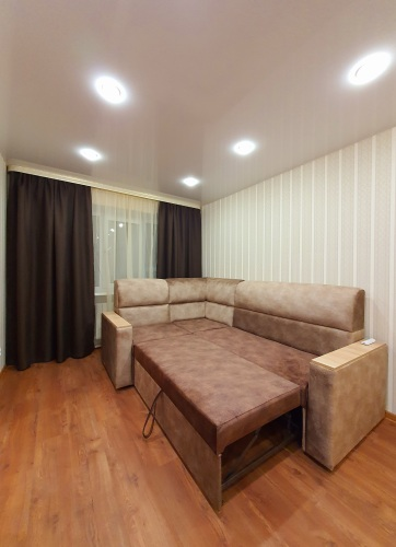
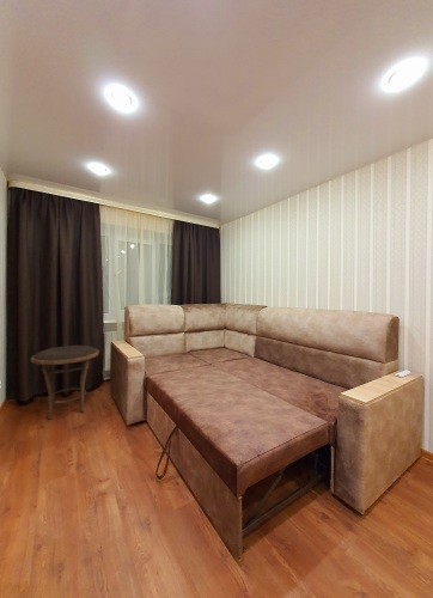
+ side table [30,344,100,420]
